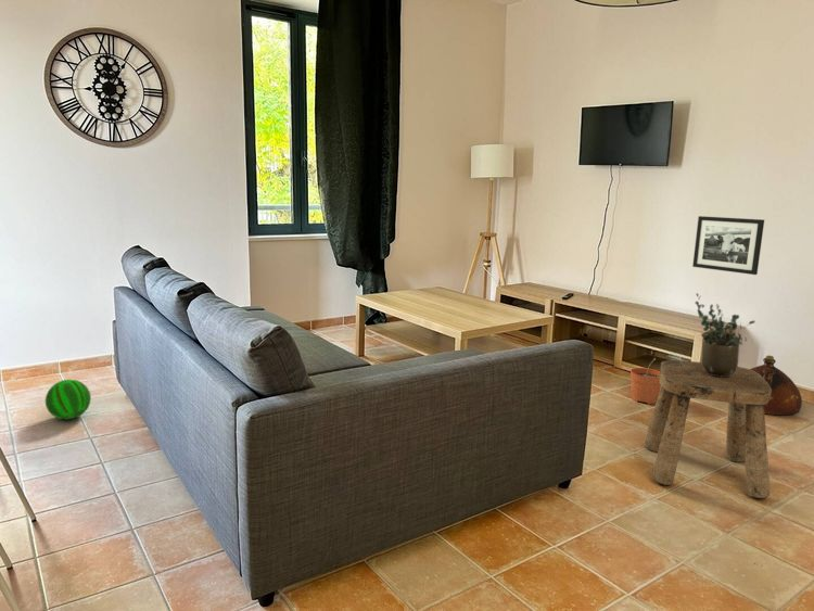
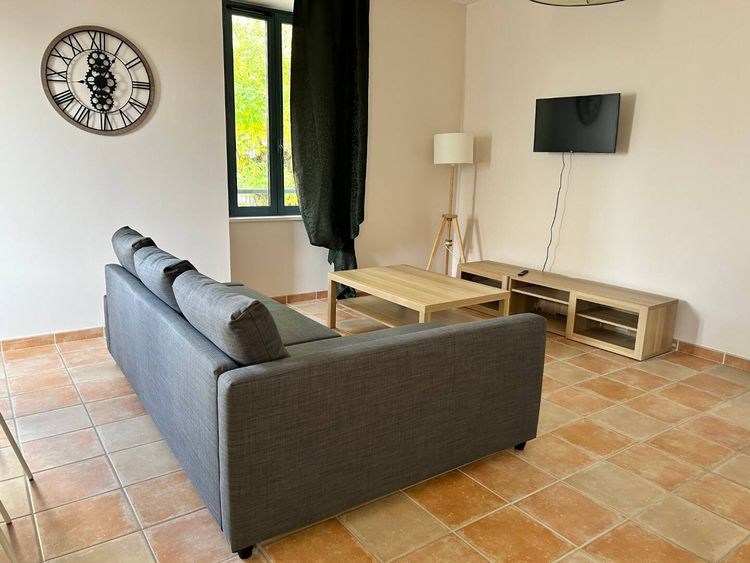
- stool [643,359,772,499]
- plant pot [629,357,662,405]
- potted plant [695,292,756,377]
- picture frame [691,215,765,276]
- ball [44,379,92,421]
- ceramic jug [749,355,803,416]
